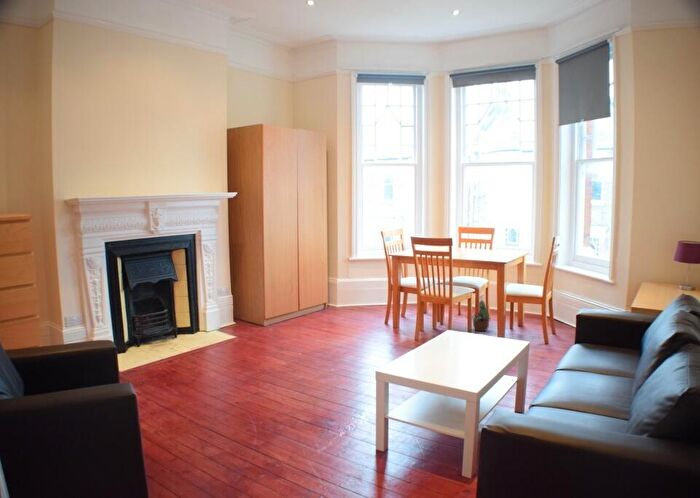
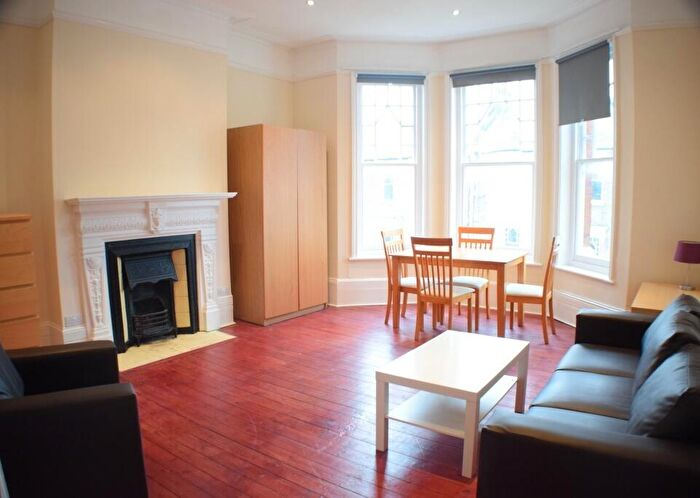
- potted plant [470,294,491,332]
